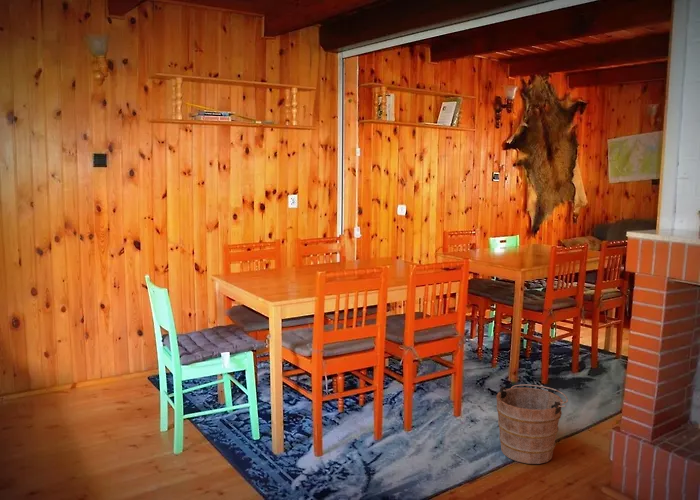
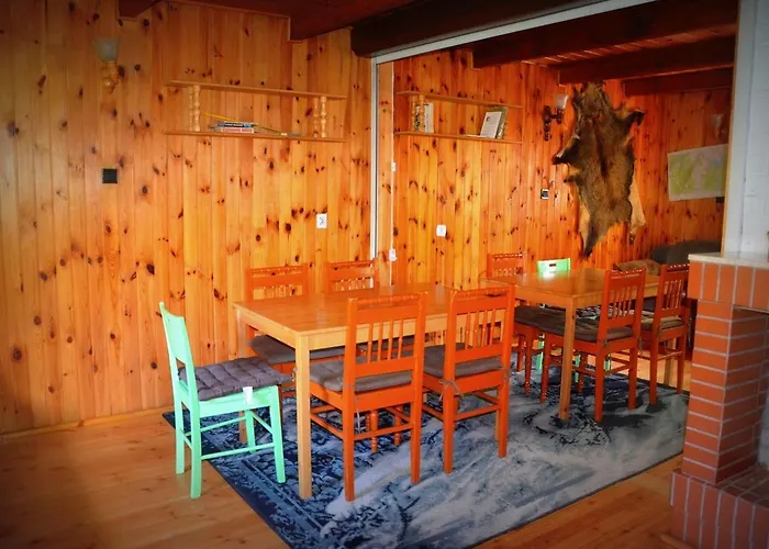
- bucket [495,384,569,465]
